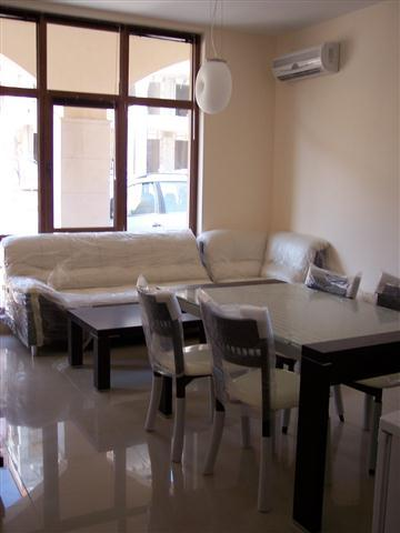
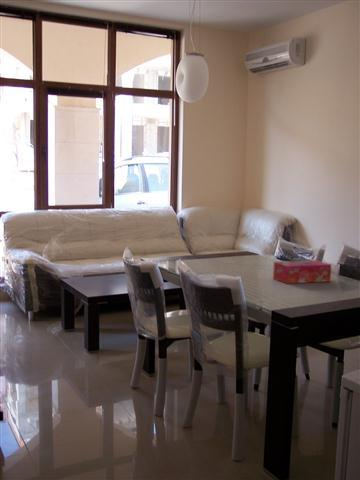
+ tissue box [272,259,332,285]
